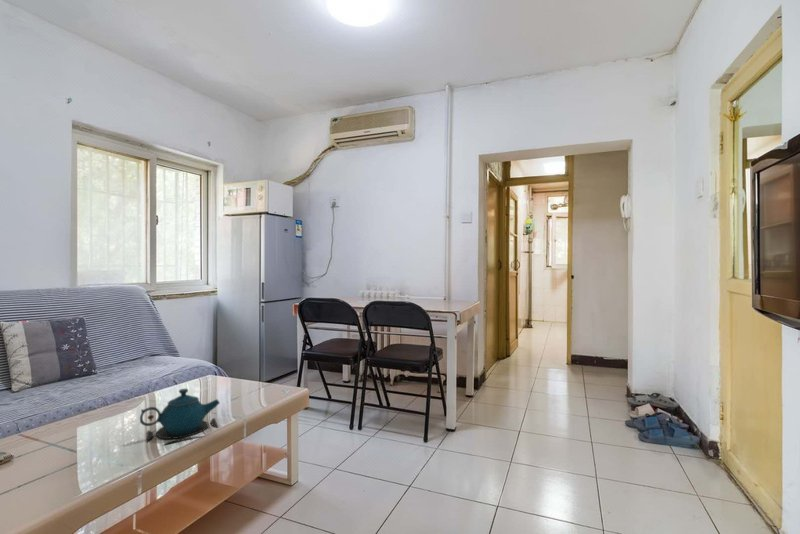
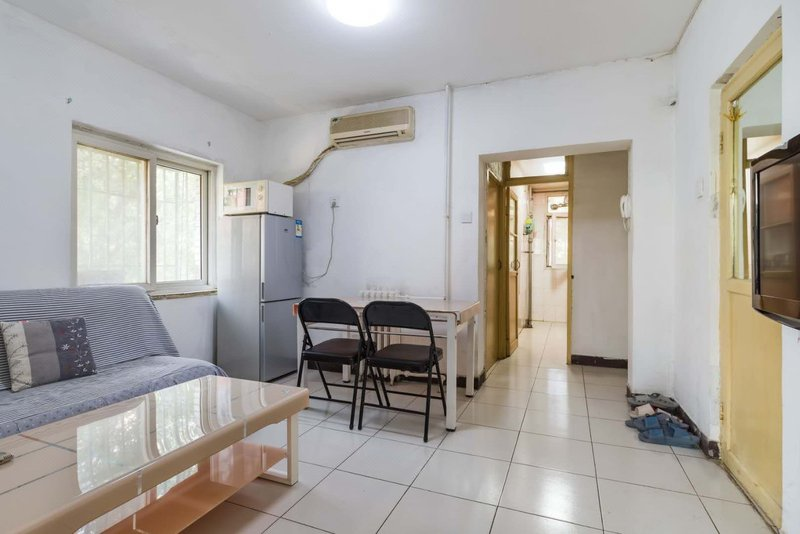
- teapot [139,388,221,446]
